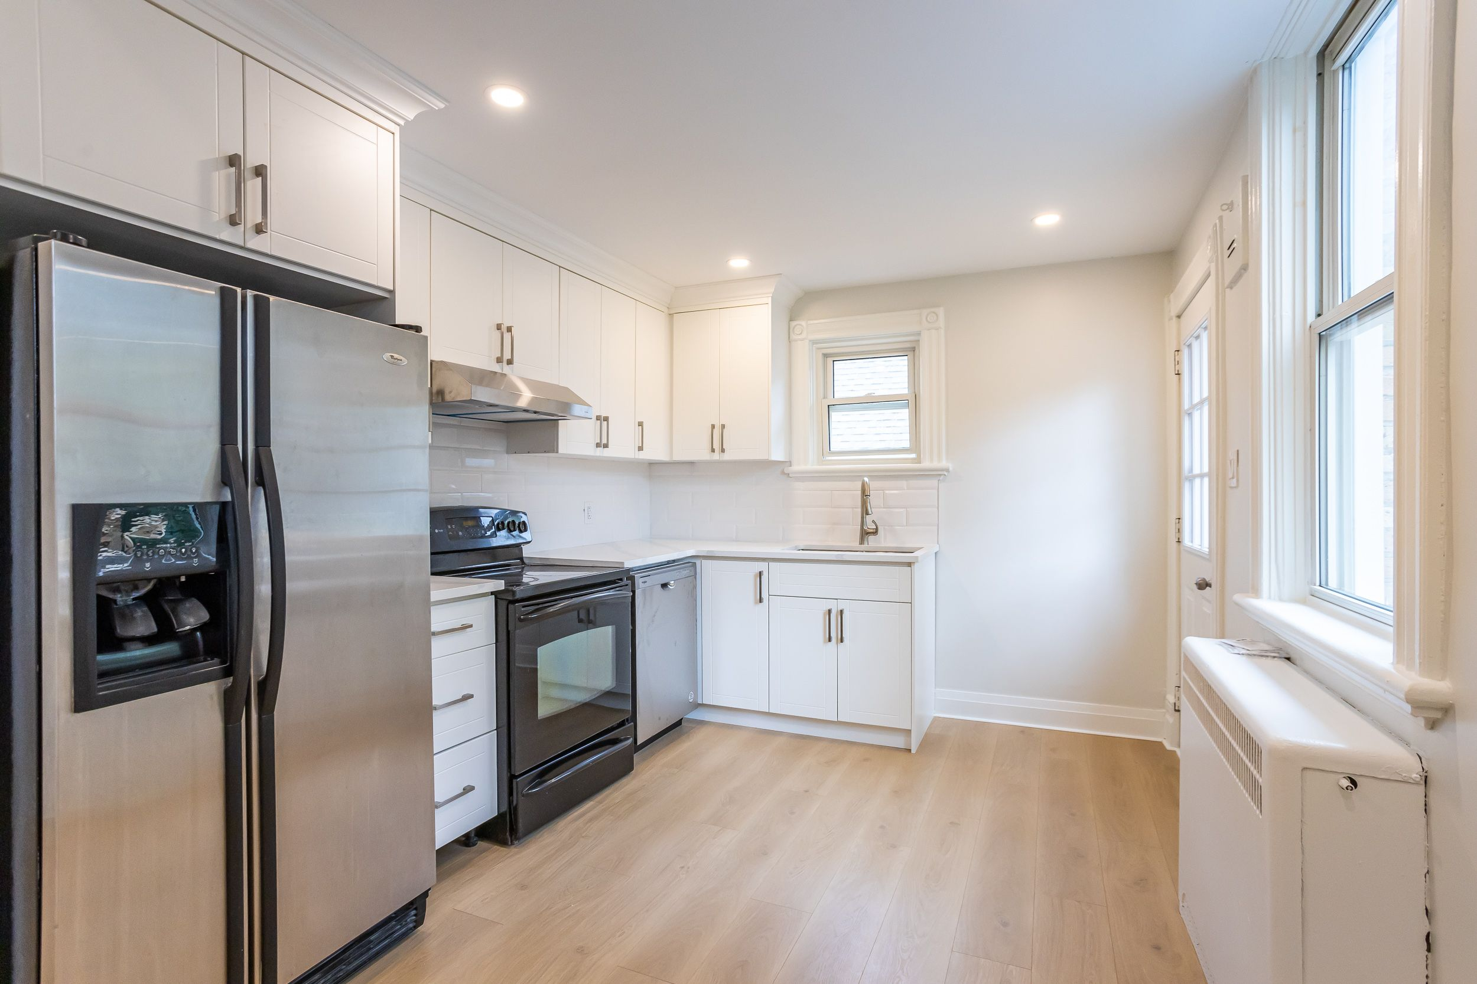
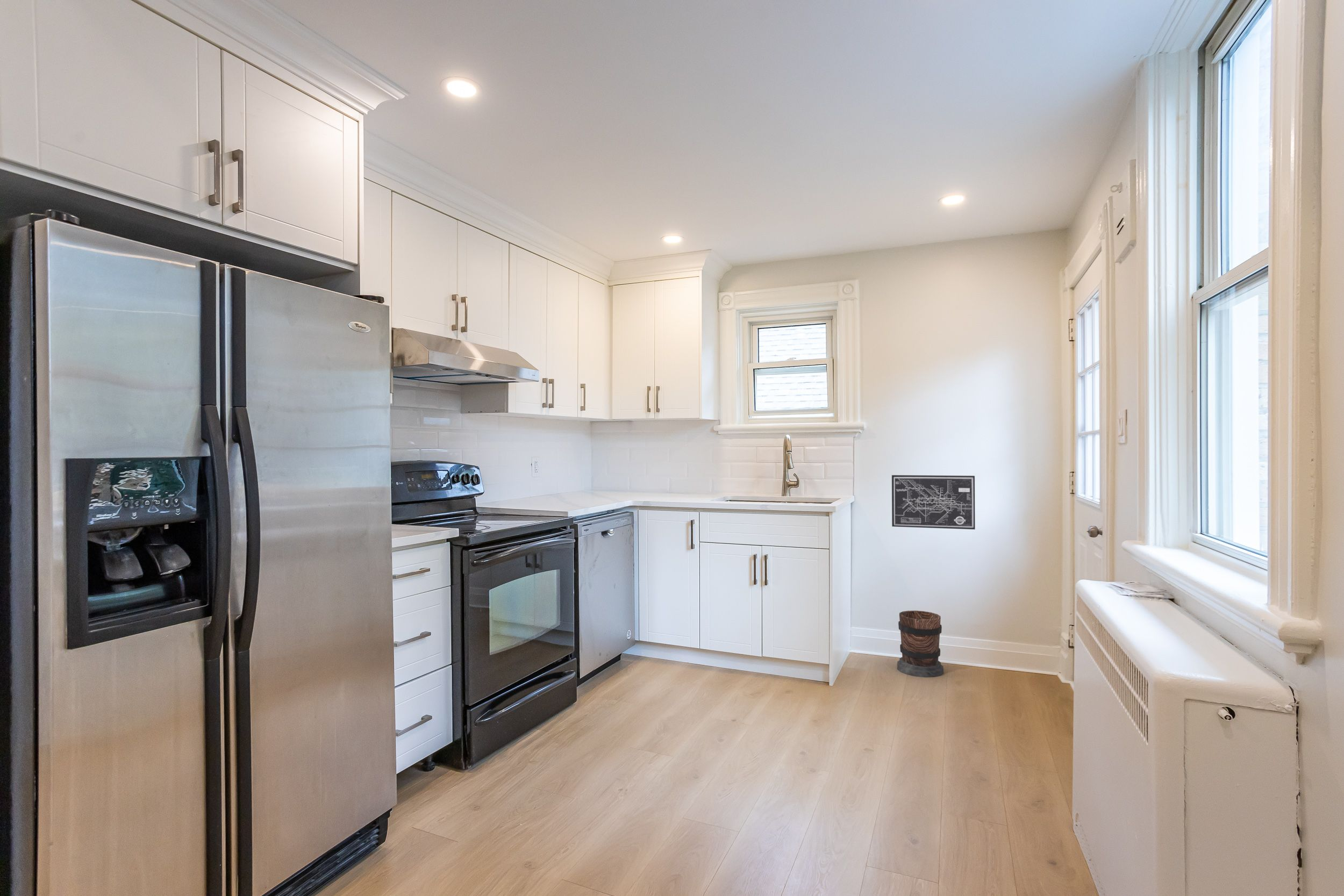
+ wall art [891,475,976,530]
+ wooden barrel [897,610,944,678]
